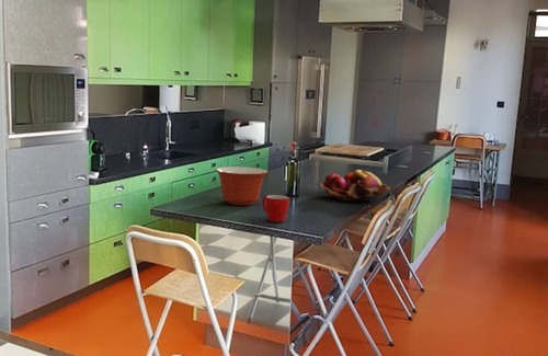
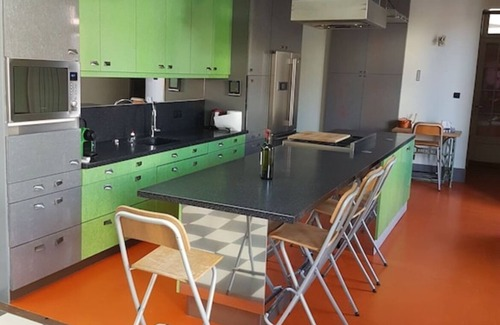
- mixing bowl [215,165,269,206]
- mug [261,194,290,222]
- fruit basket [319,169,391,202]
